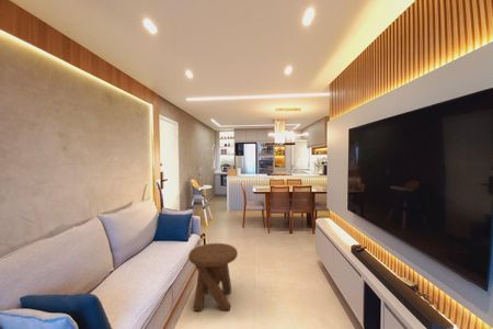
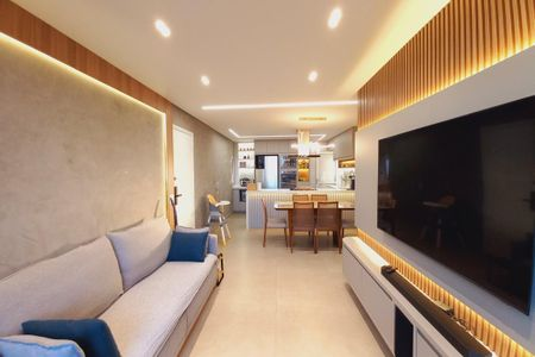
- music stool [187,242,239,313]
